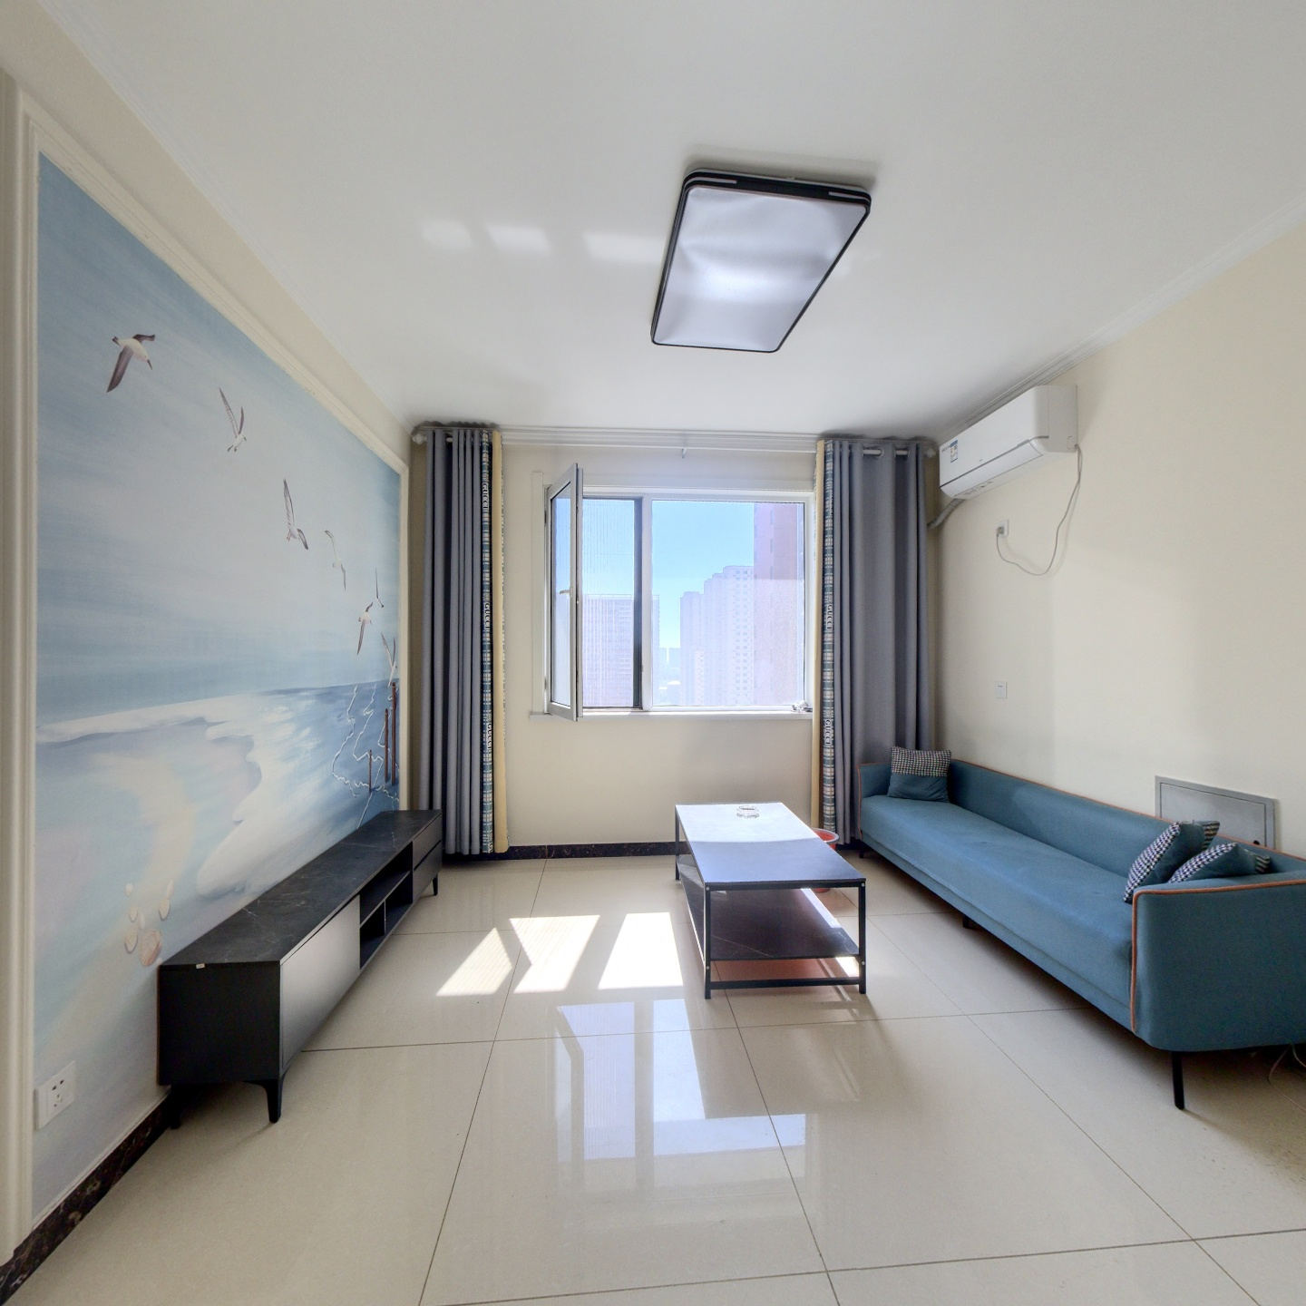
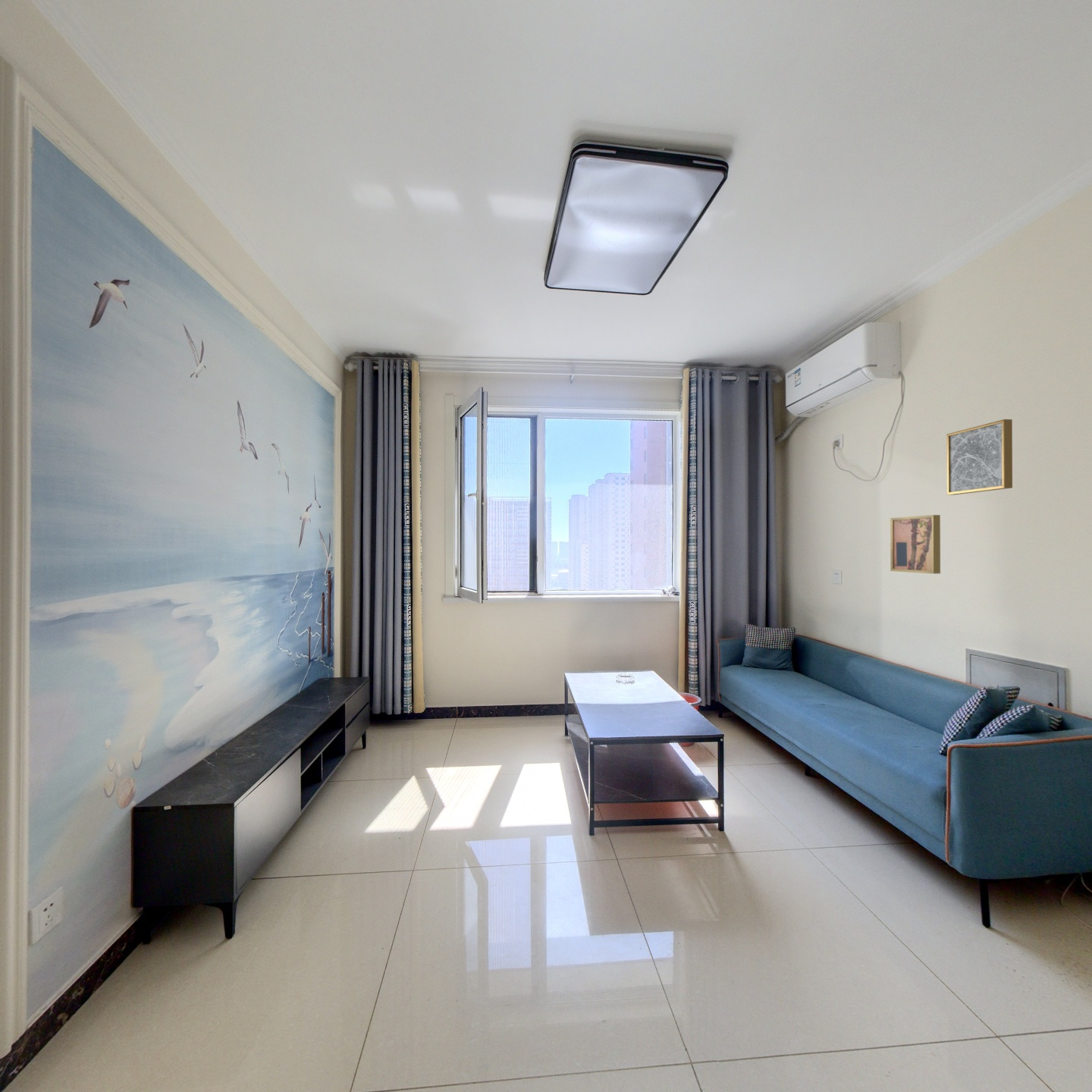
+ wall art [946,419,1013,496]
+ wall art [890,514,941,575]
